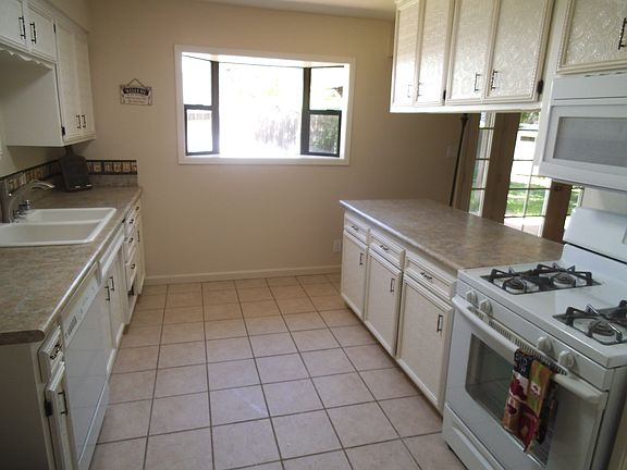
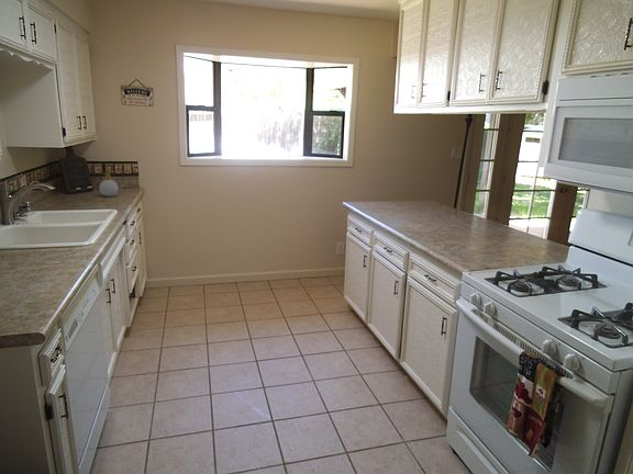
+ soap bottle [98,172,120,198]
